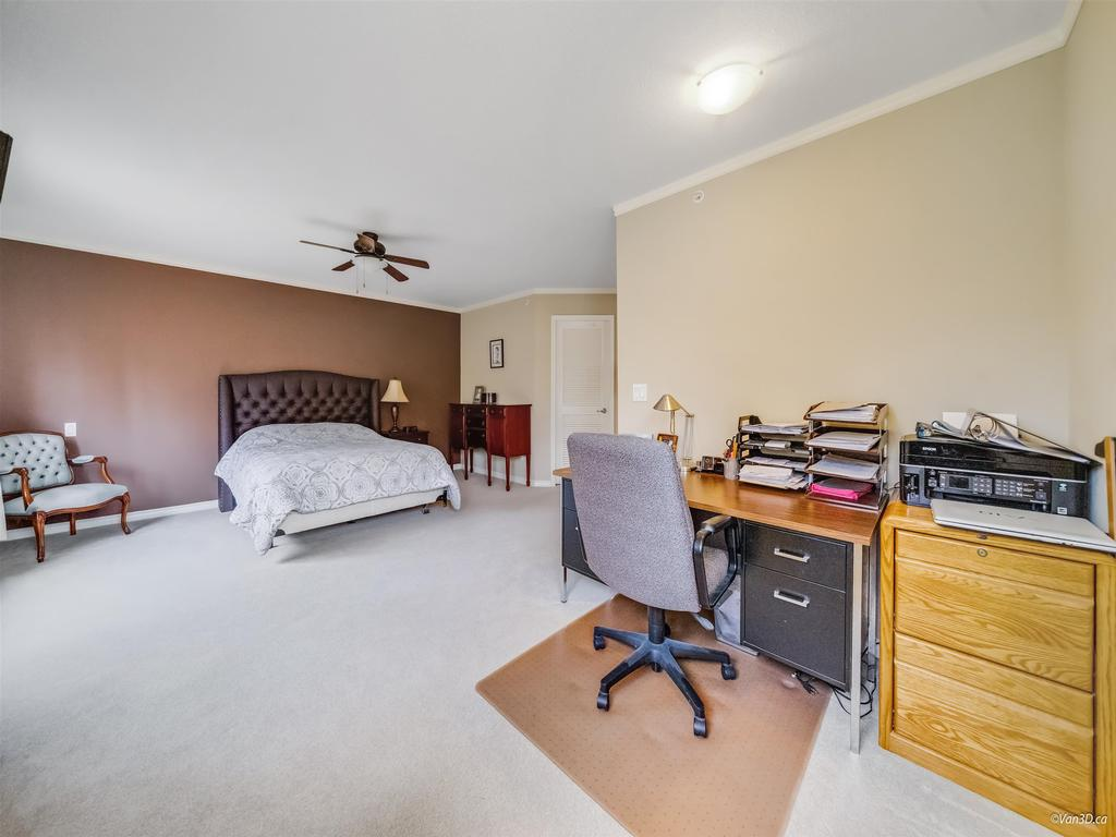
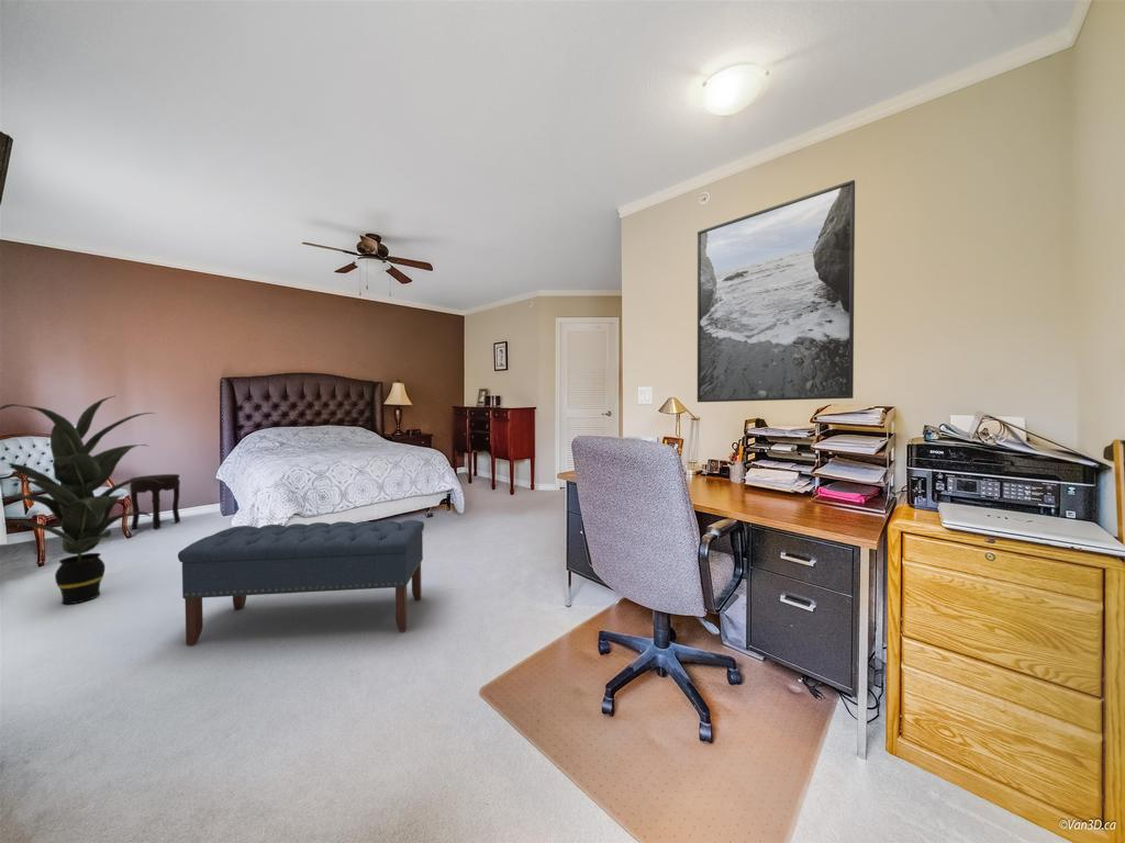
+ side table [129,473,181,530]
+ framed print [697,179,856,403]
+ indoor plant [0,395,165,605]
+ bench [177,519,425,647]
